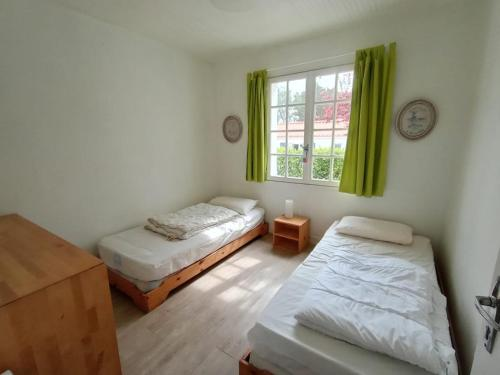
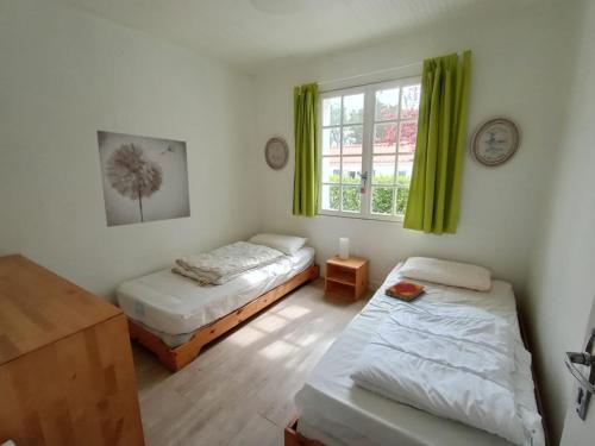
+ wall art [95,130,192,228]
+ hardback book [383,279,426,303]
